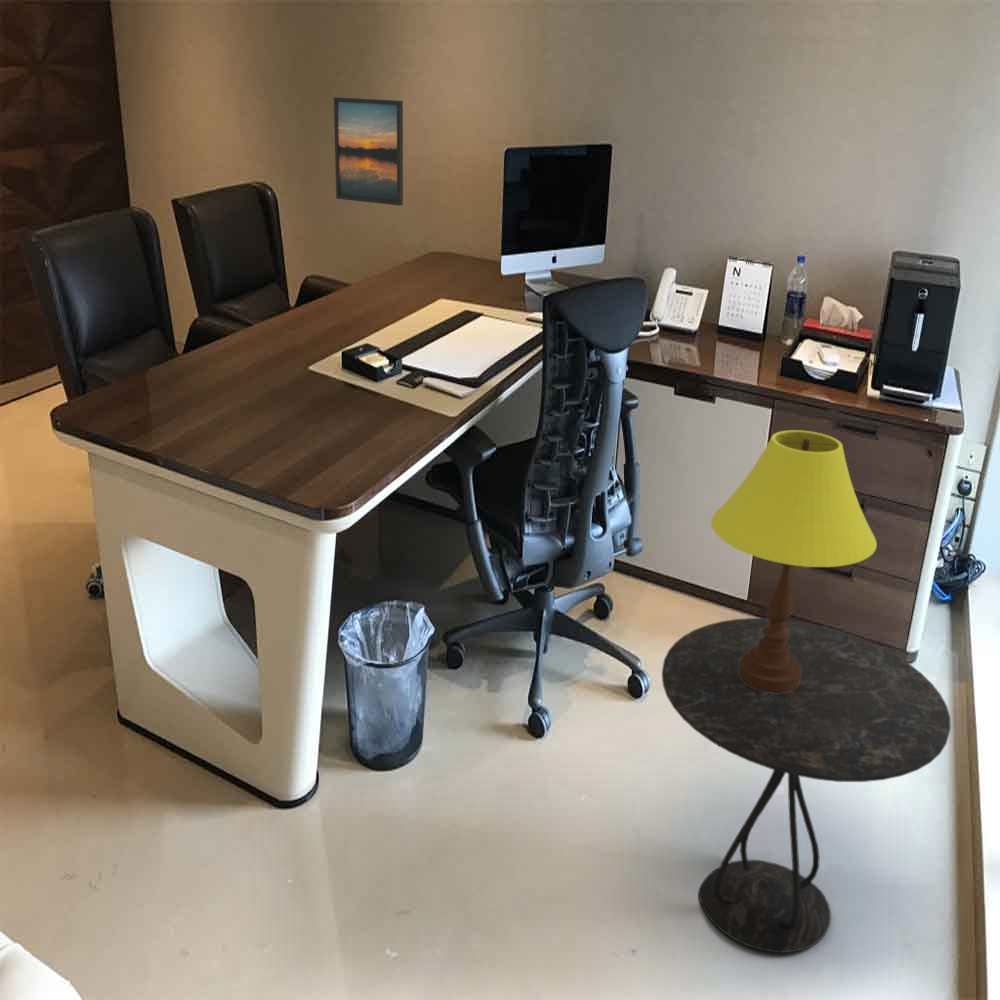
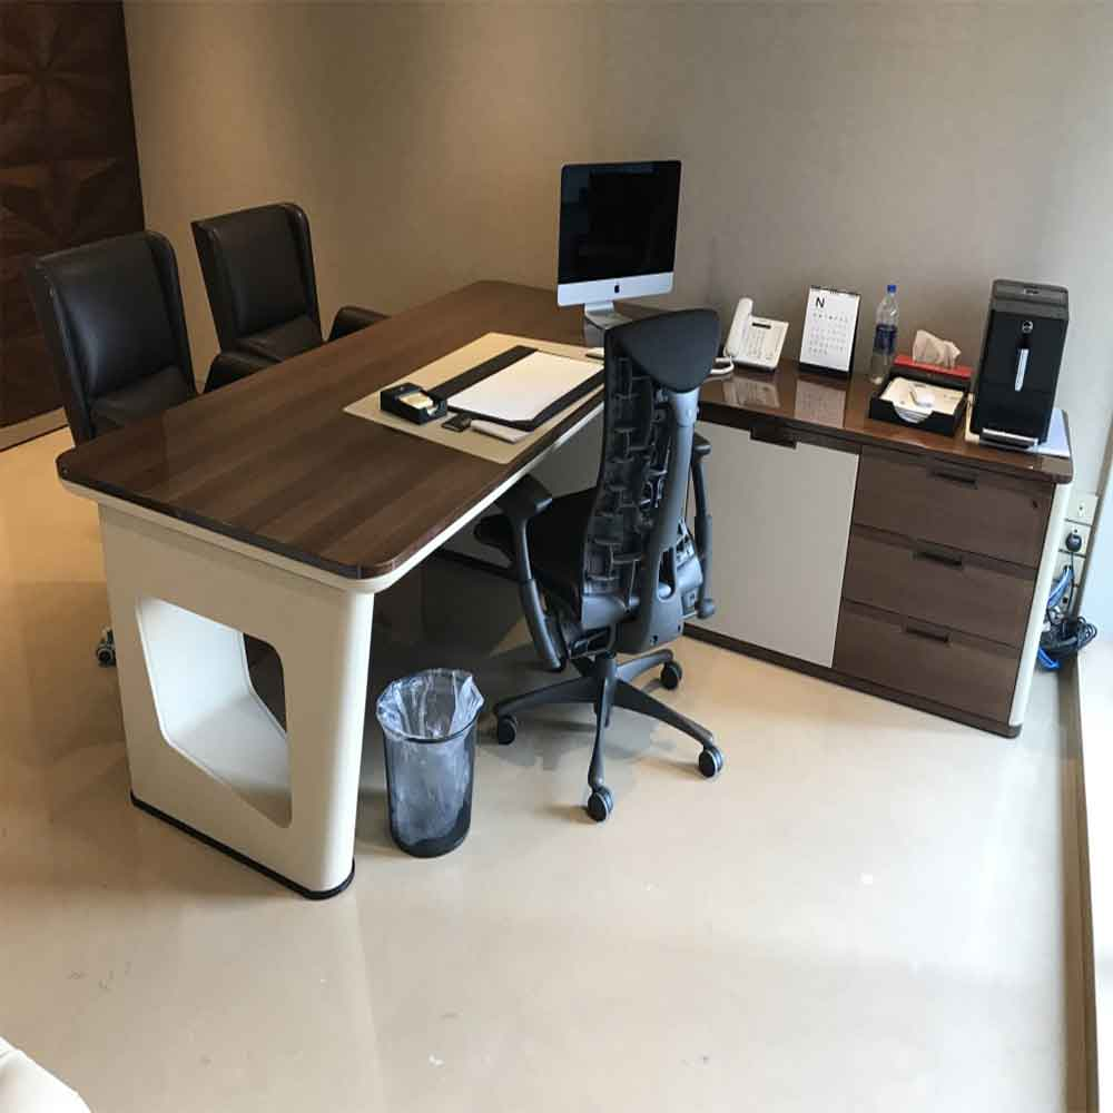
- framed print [333,96,404,207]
- table lamp [710,429,878,693]
- side table [661,617,952,954]
